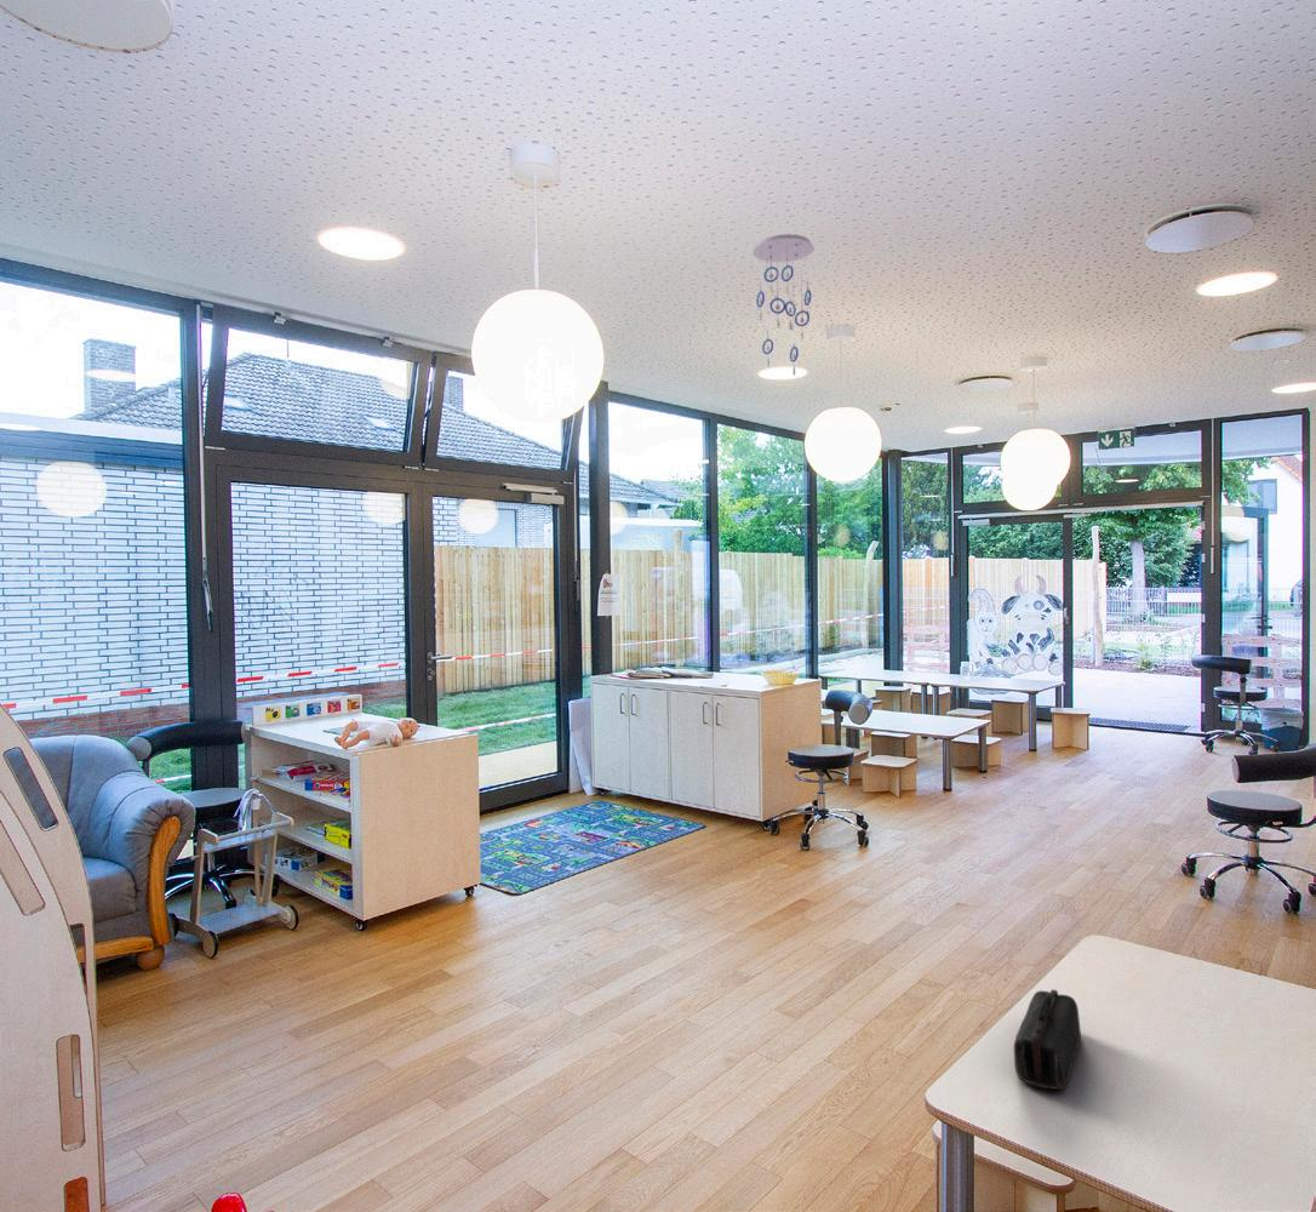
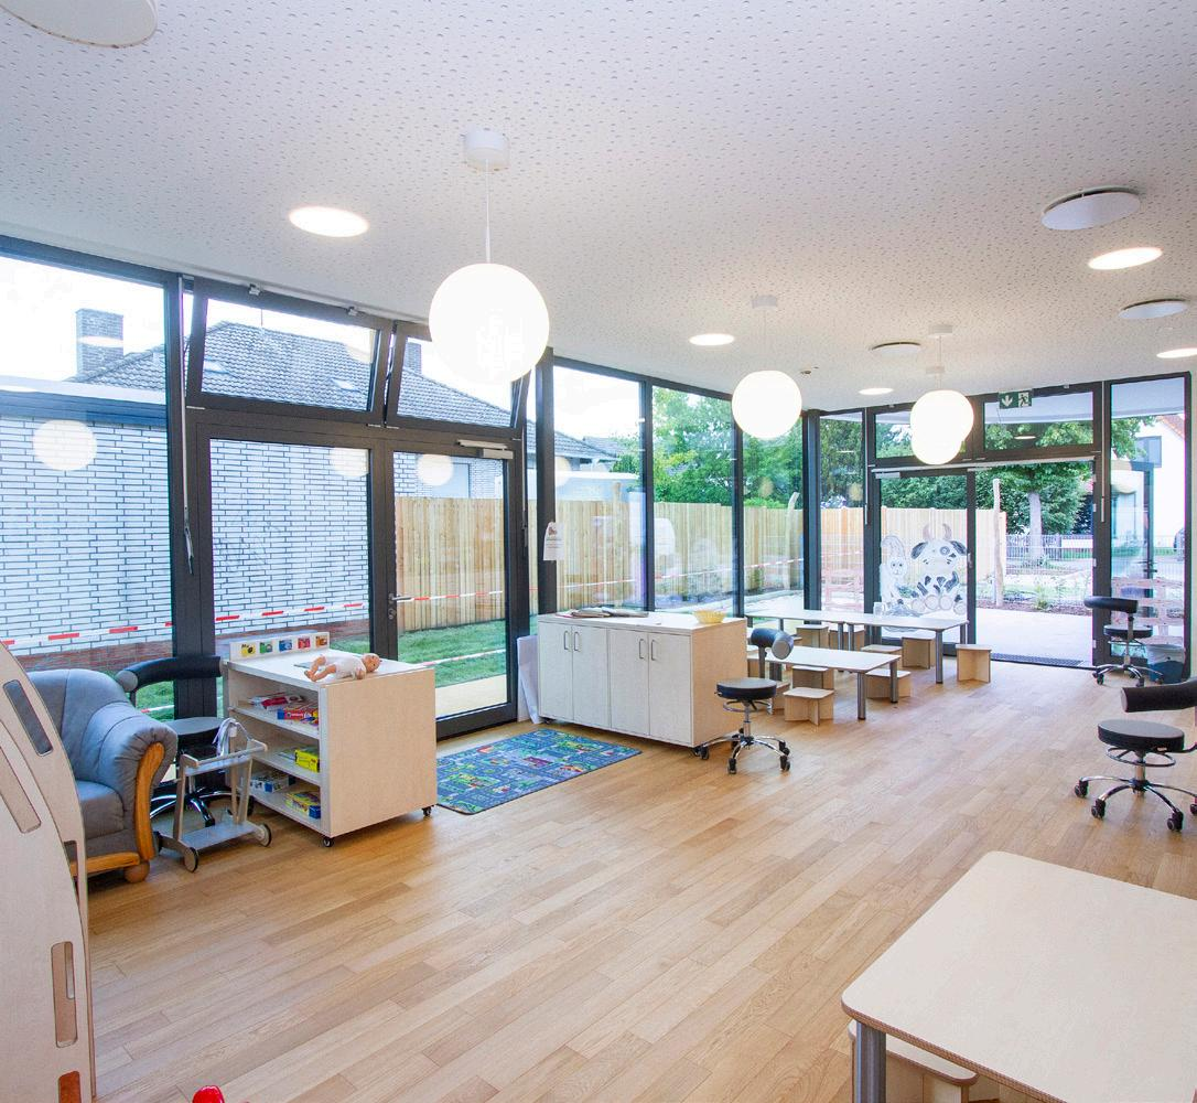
- ceiling mobile [751,233,816,377]
- pencil case [1013,988,1082,1091]
